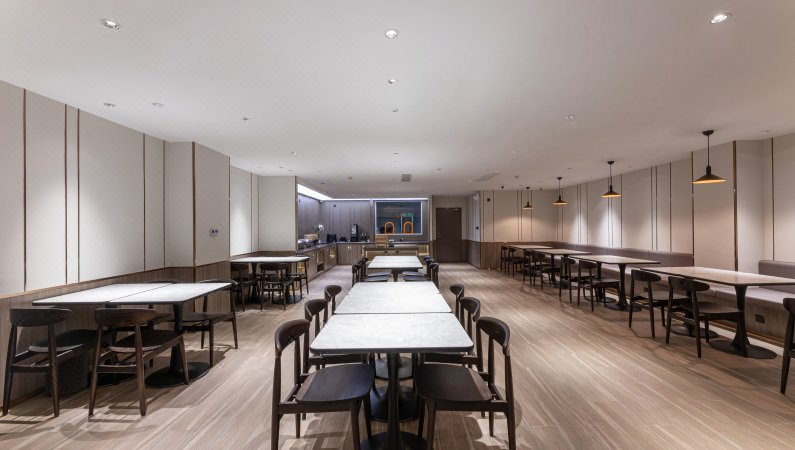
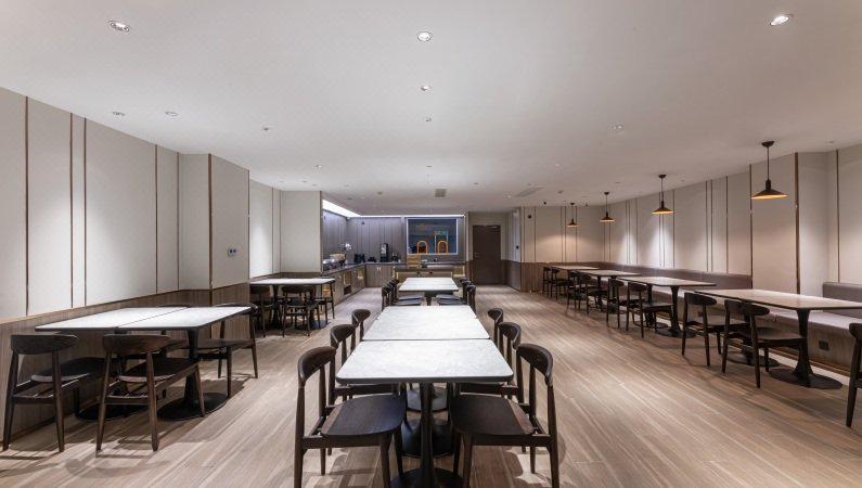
- trash can [44,351,89,397]
